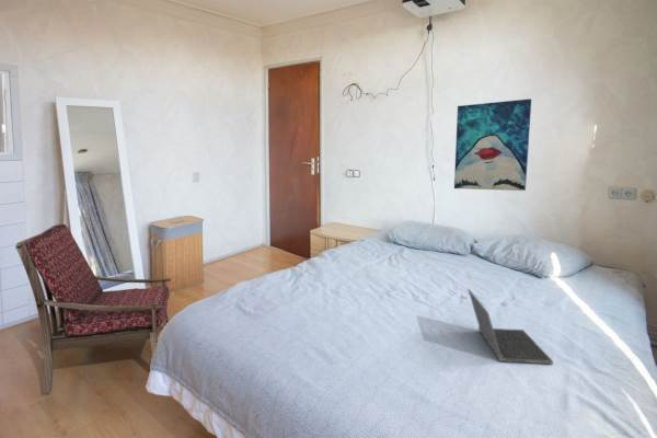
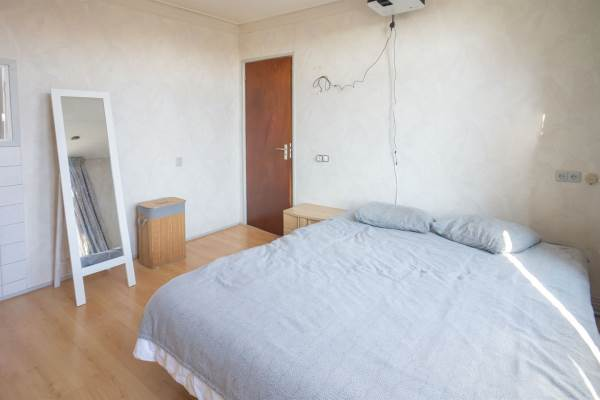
- laptop computer [466,288,554,366]
- wall art [453,97,532,192]
- armchair [14,223,172,394]
